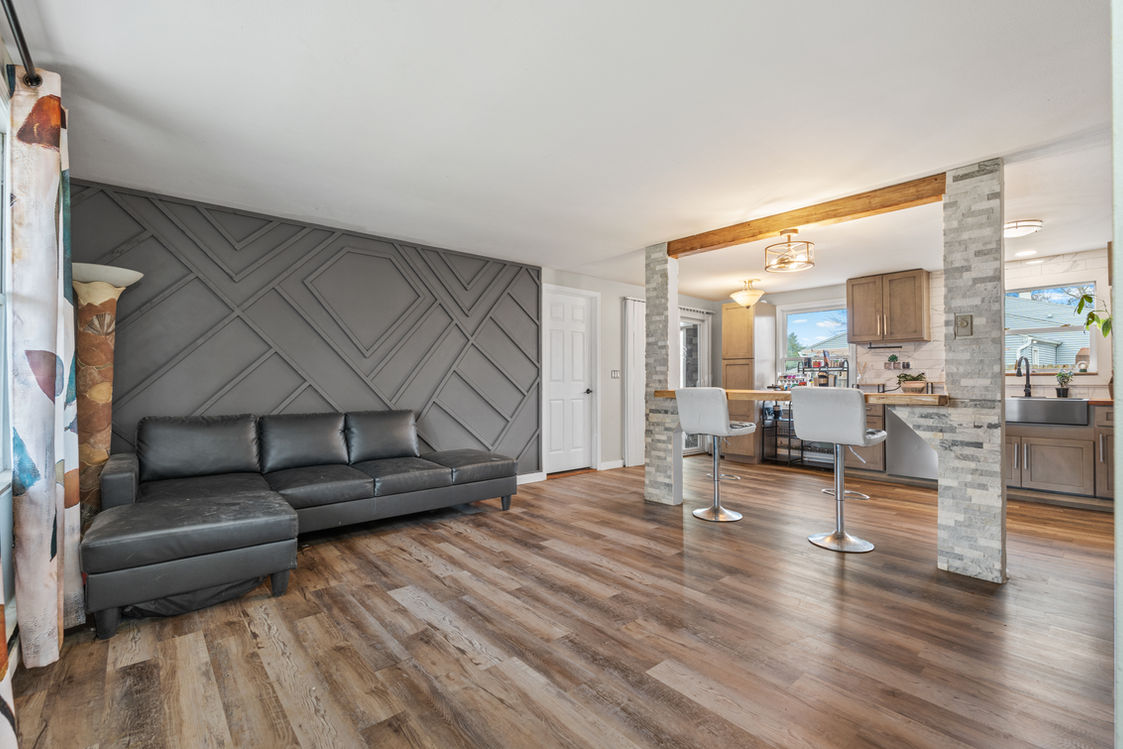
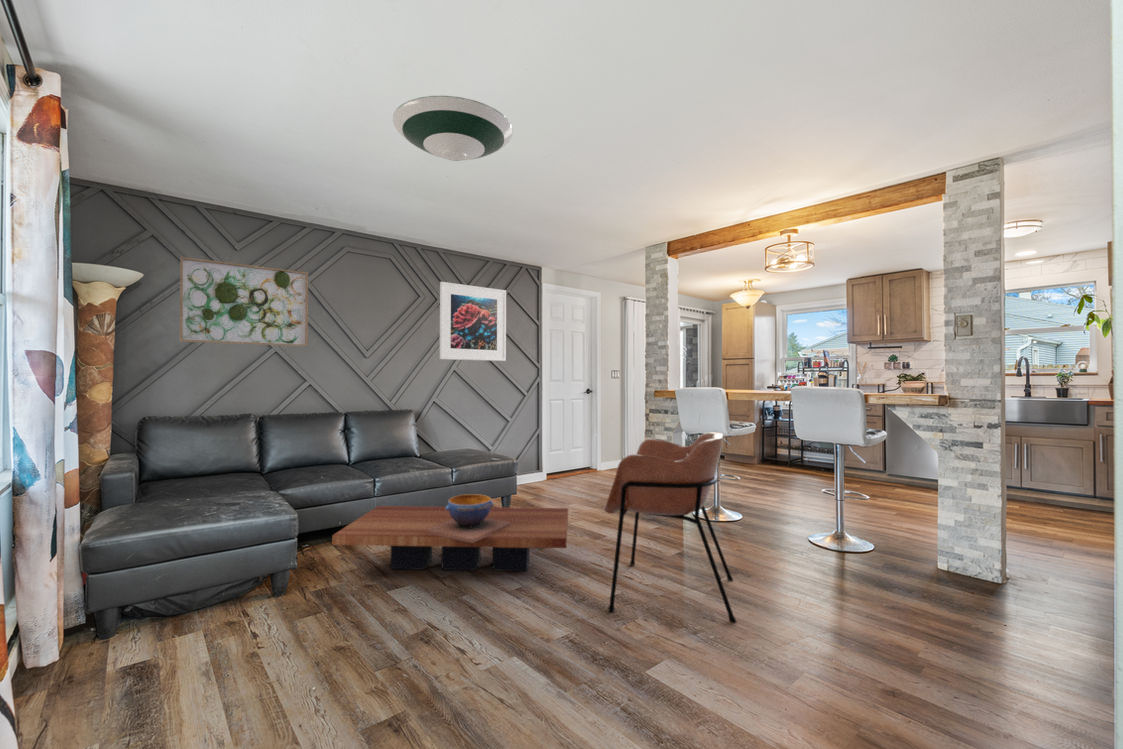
+ coffee table [331,505,569,572]
+ decorative bowl [426,493,511,543]
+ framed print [439,281,507,362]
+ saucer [392,95,514,162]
+ armchair [603,431,737,624]
+ wall art [179,256,309,347]
